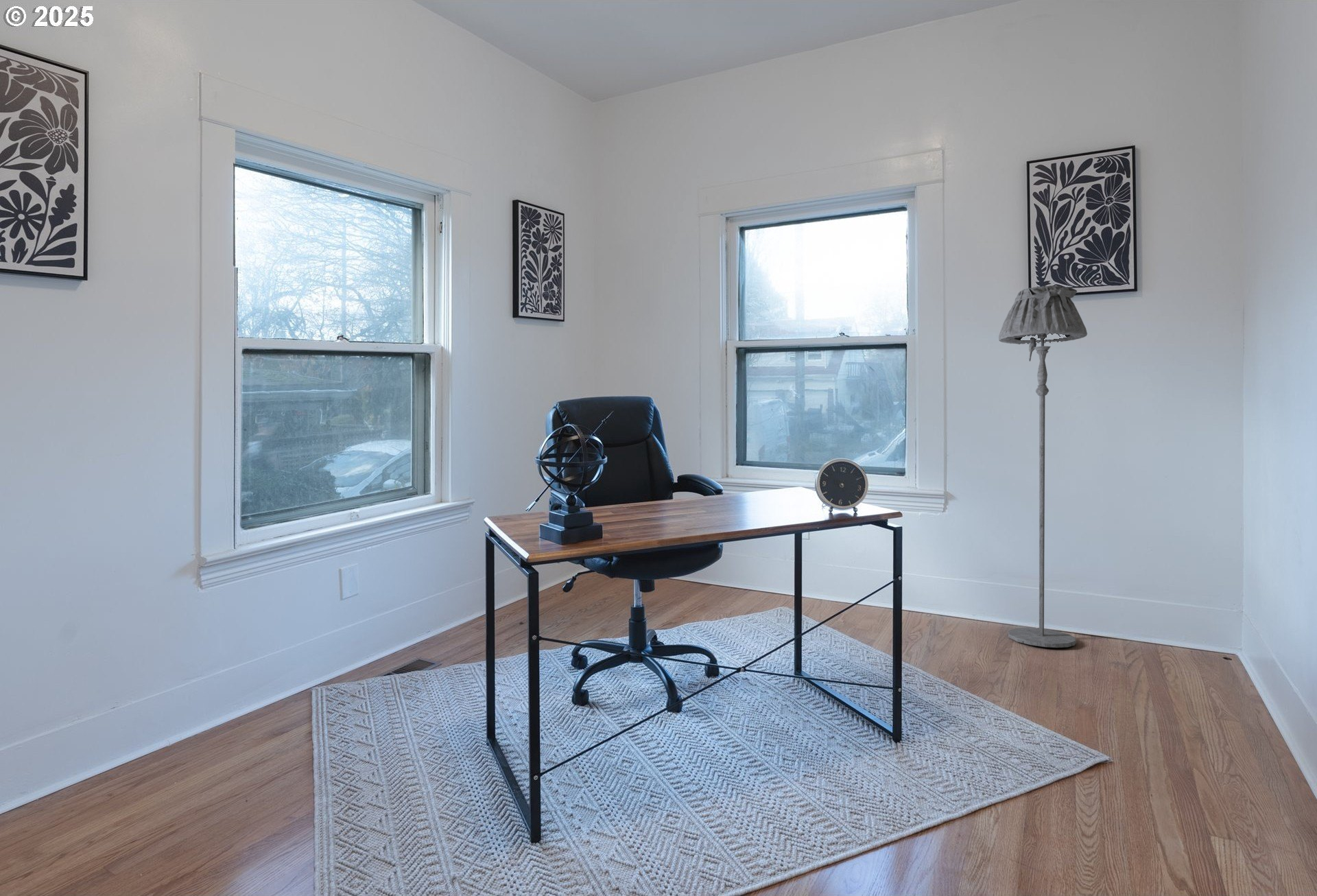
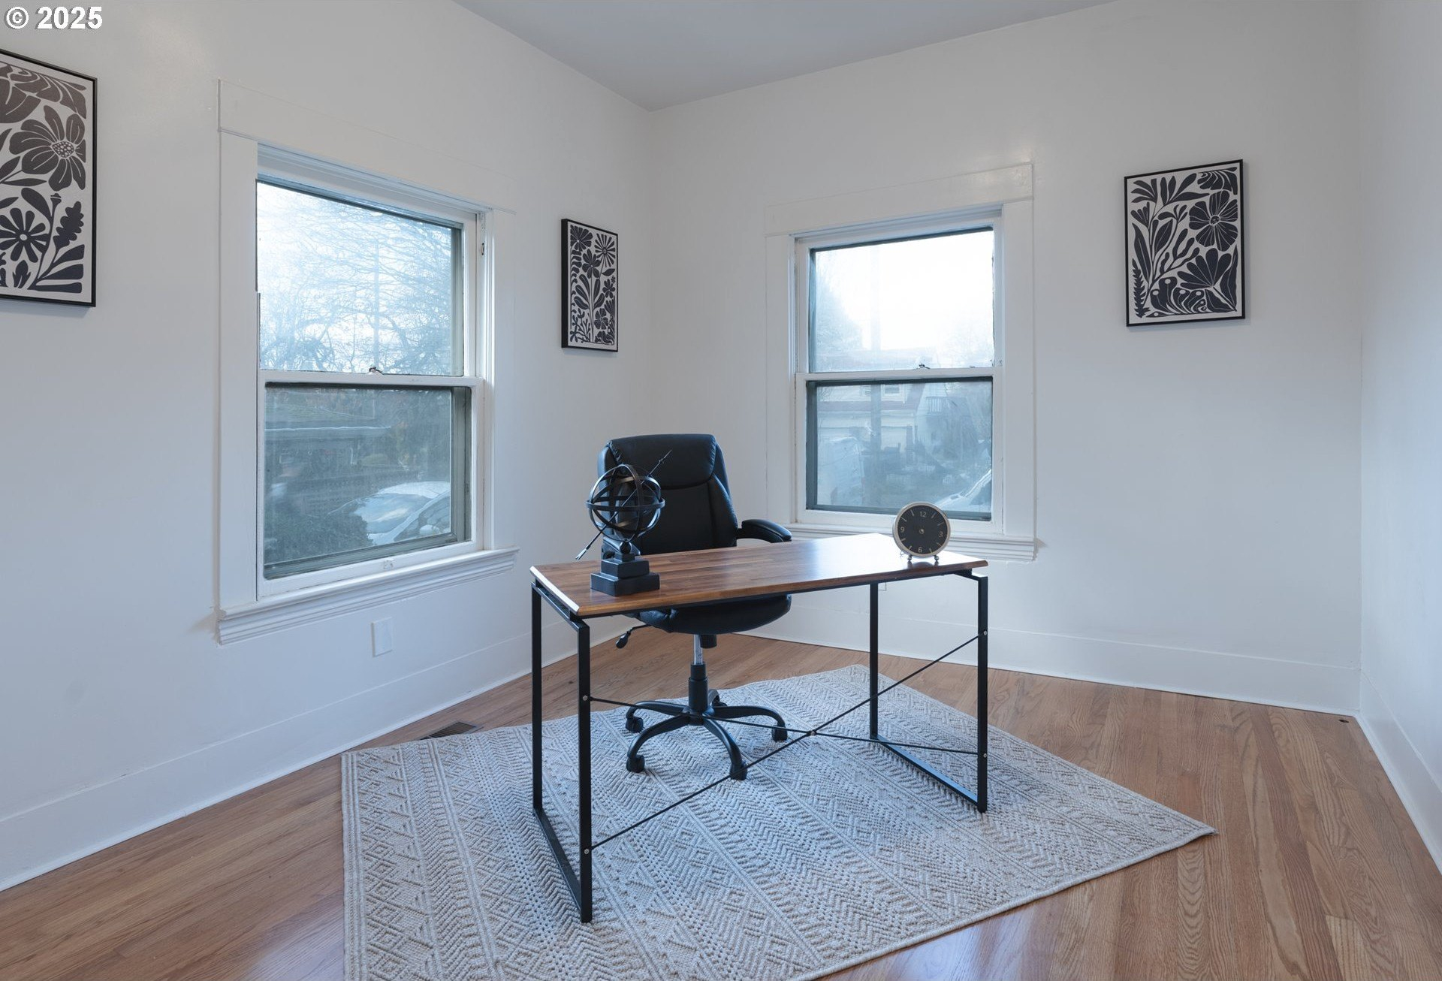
- floor lamp [998,285,1088,648]
